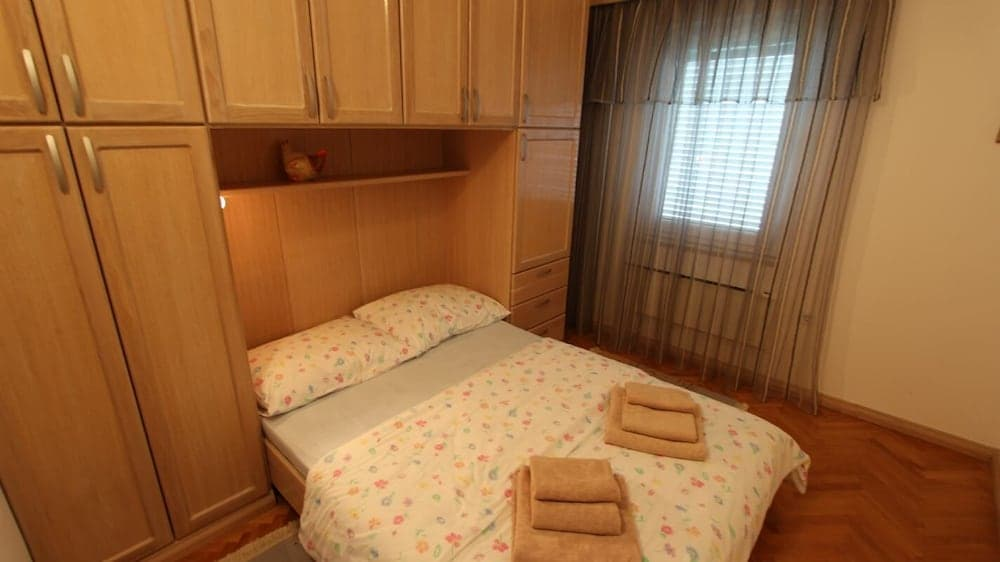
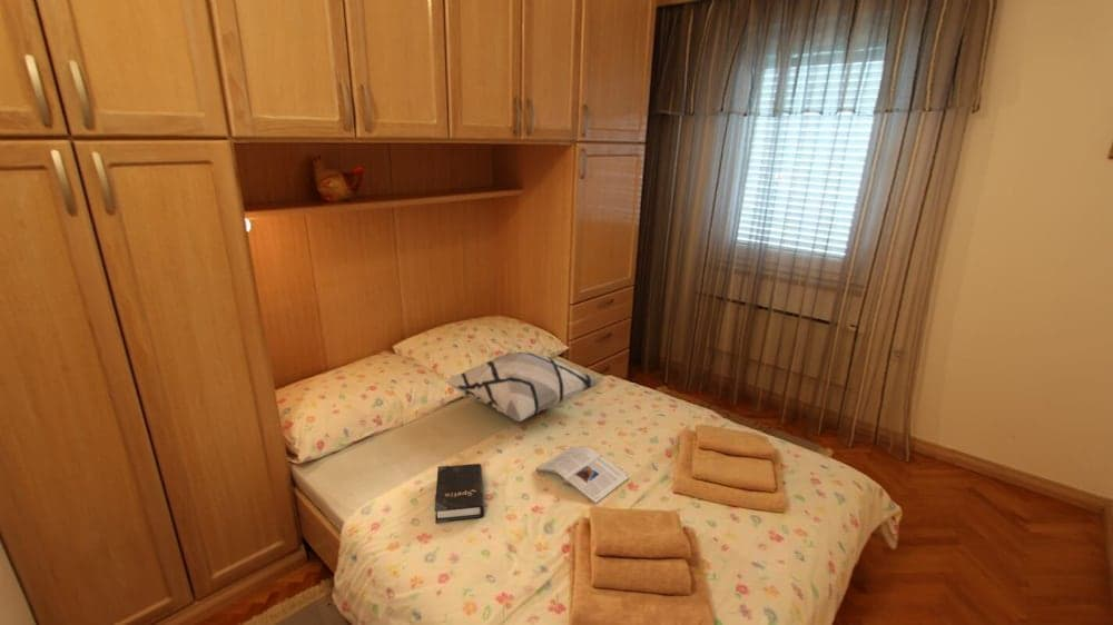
+ hardback book [434,463,485,525]
+ magazine [534,446,631,505]
+ decorative pillow [444,350,604,423]
